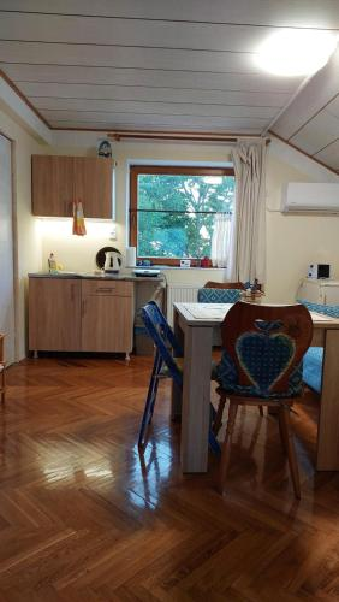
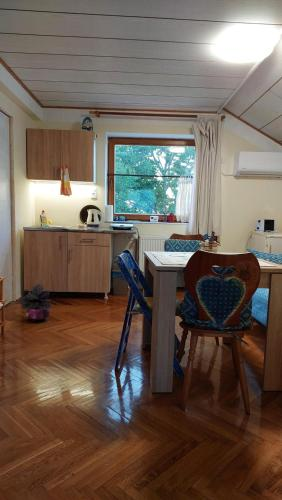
+ potted plant [18,283,52,323]
